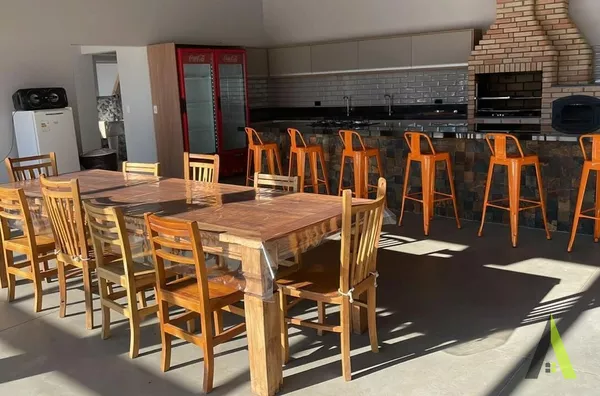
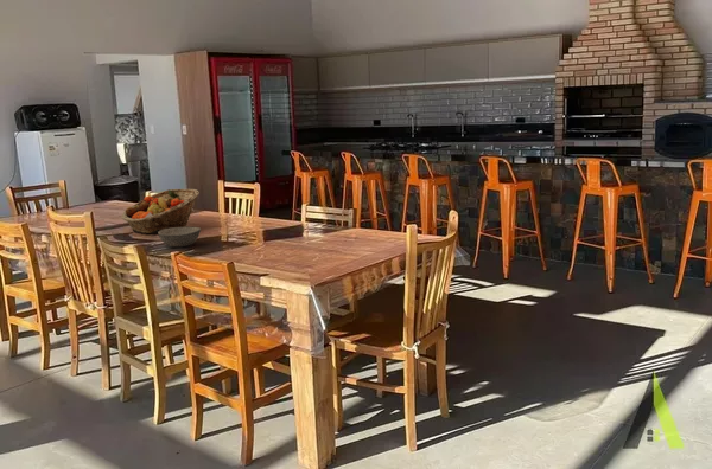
+ fruit basket [121,188,201,234]
+ bowl [157,226,202,248]
